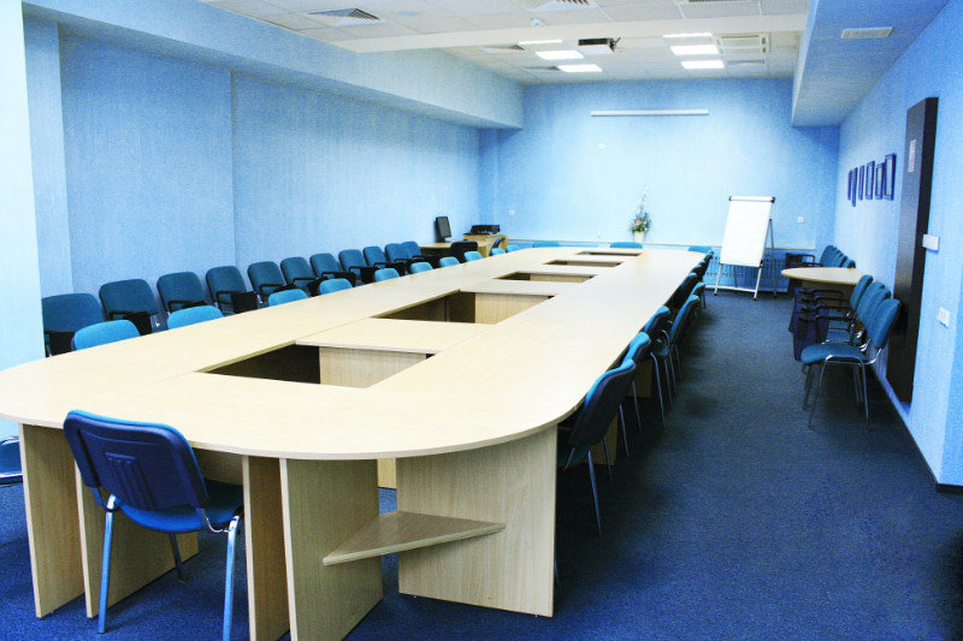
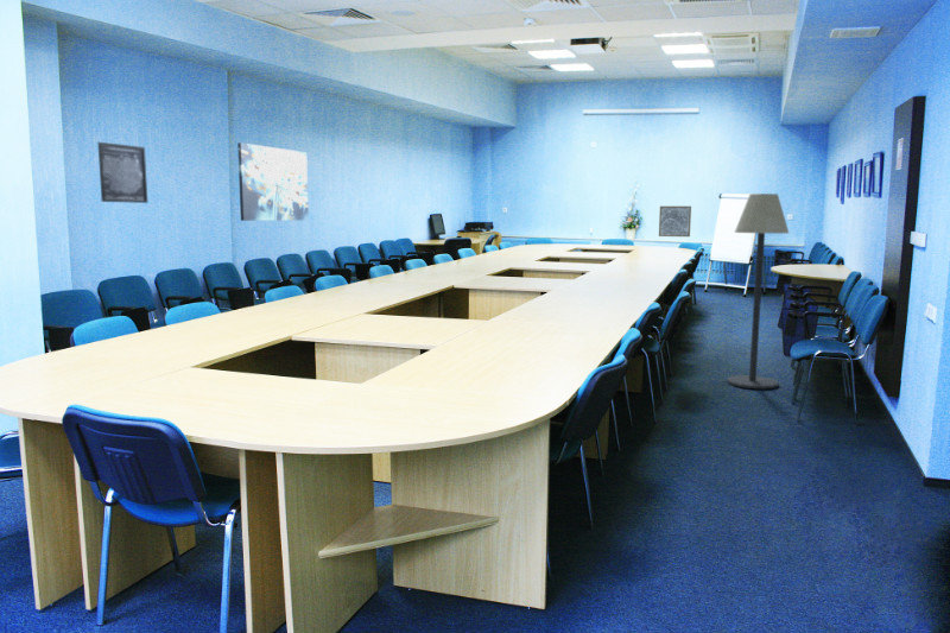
+ wall art [658,205,692,238]
+ floor lamp [726,192,790,390]
+ wall art [236,141,310,222]
+ wall art [97,141,148,204]
